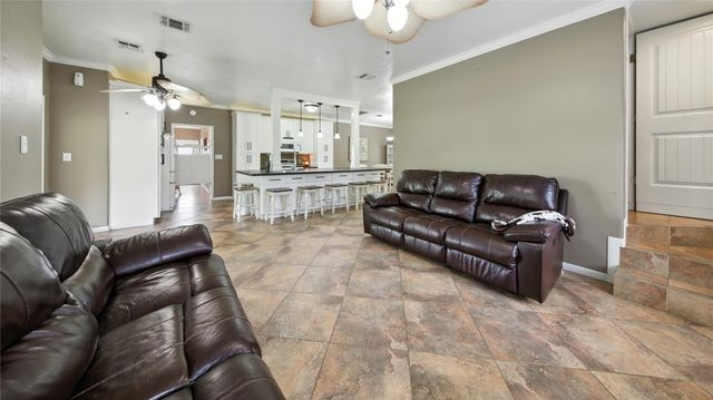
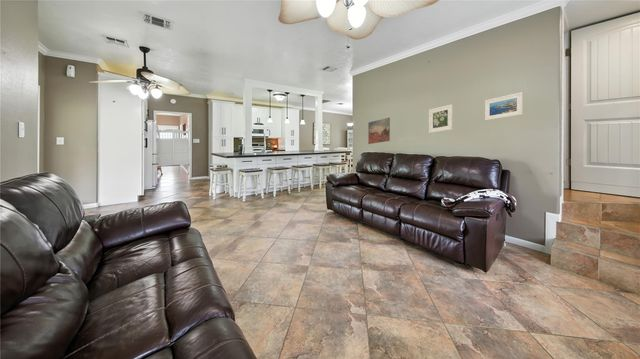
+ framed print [428,103,454,134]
+ wall art [367,117,391,145]
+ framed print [484,91,524,122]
